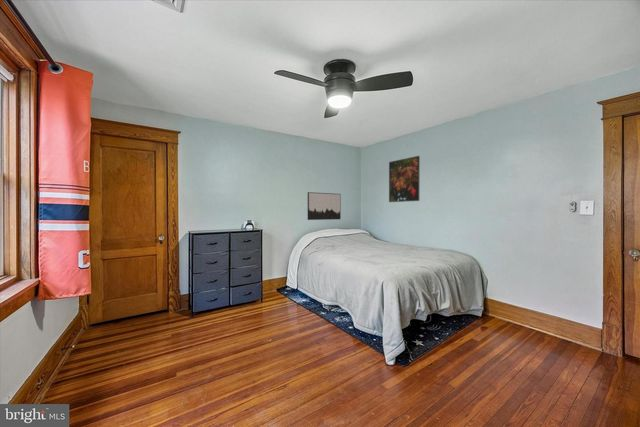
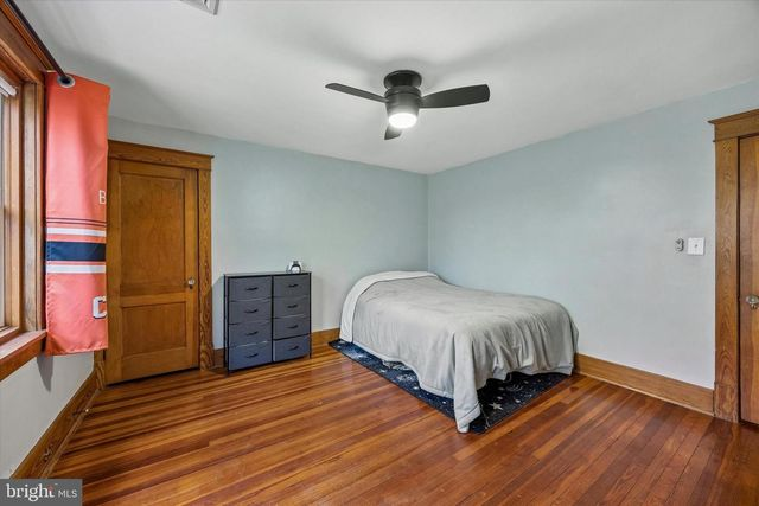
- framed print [388,155,421,203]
- wall art [307,191,342,221]
